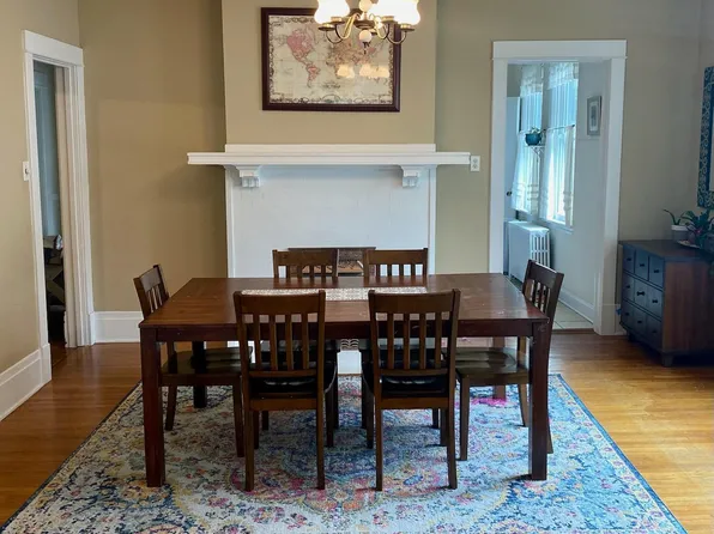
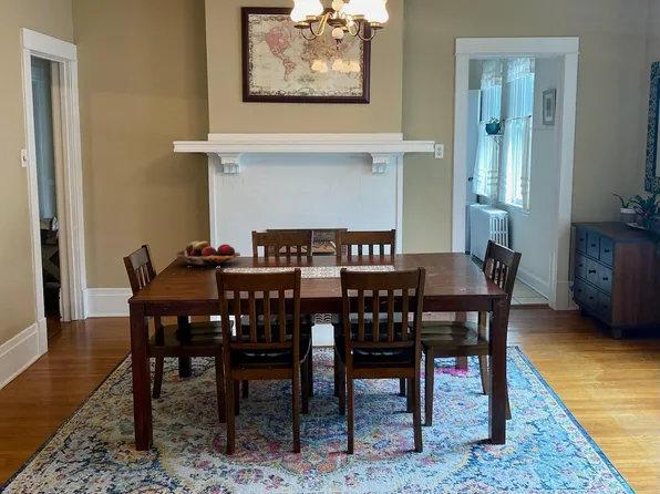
+ fruit basket [175,240,241,269]
